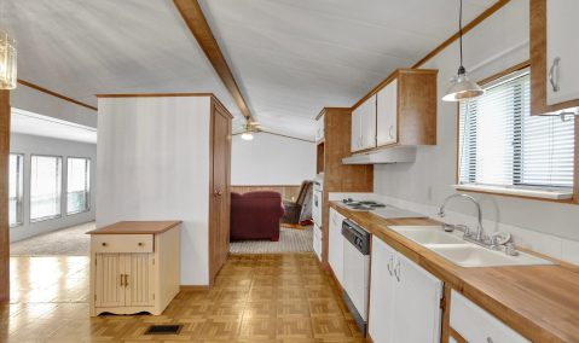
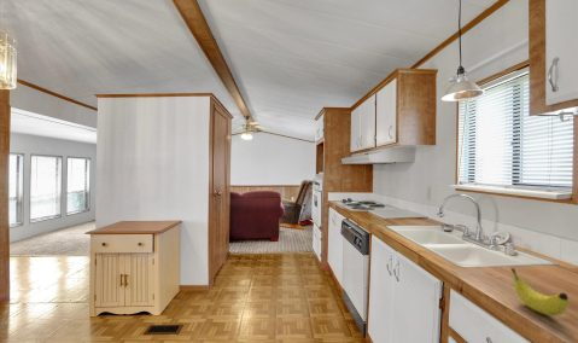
+ fruit [509,267,571,316]
